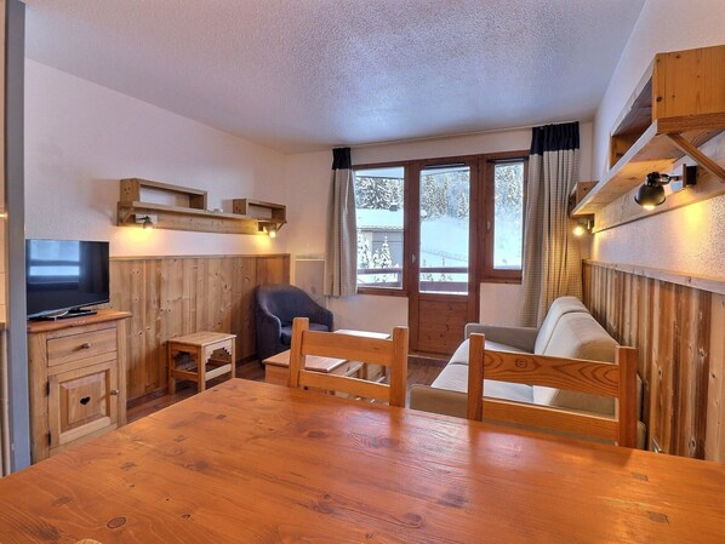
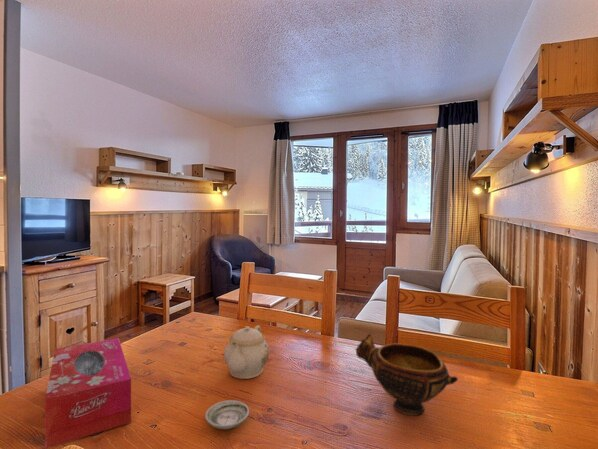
+ saucer [204,399,250,430]
+ tissue box [44,337,132,449]
+ teapot [223,325,271,380]
+ ceramic bowl [355,333,459,417]
